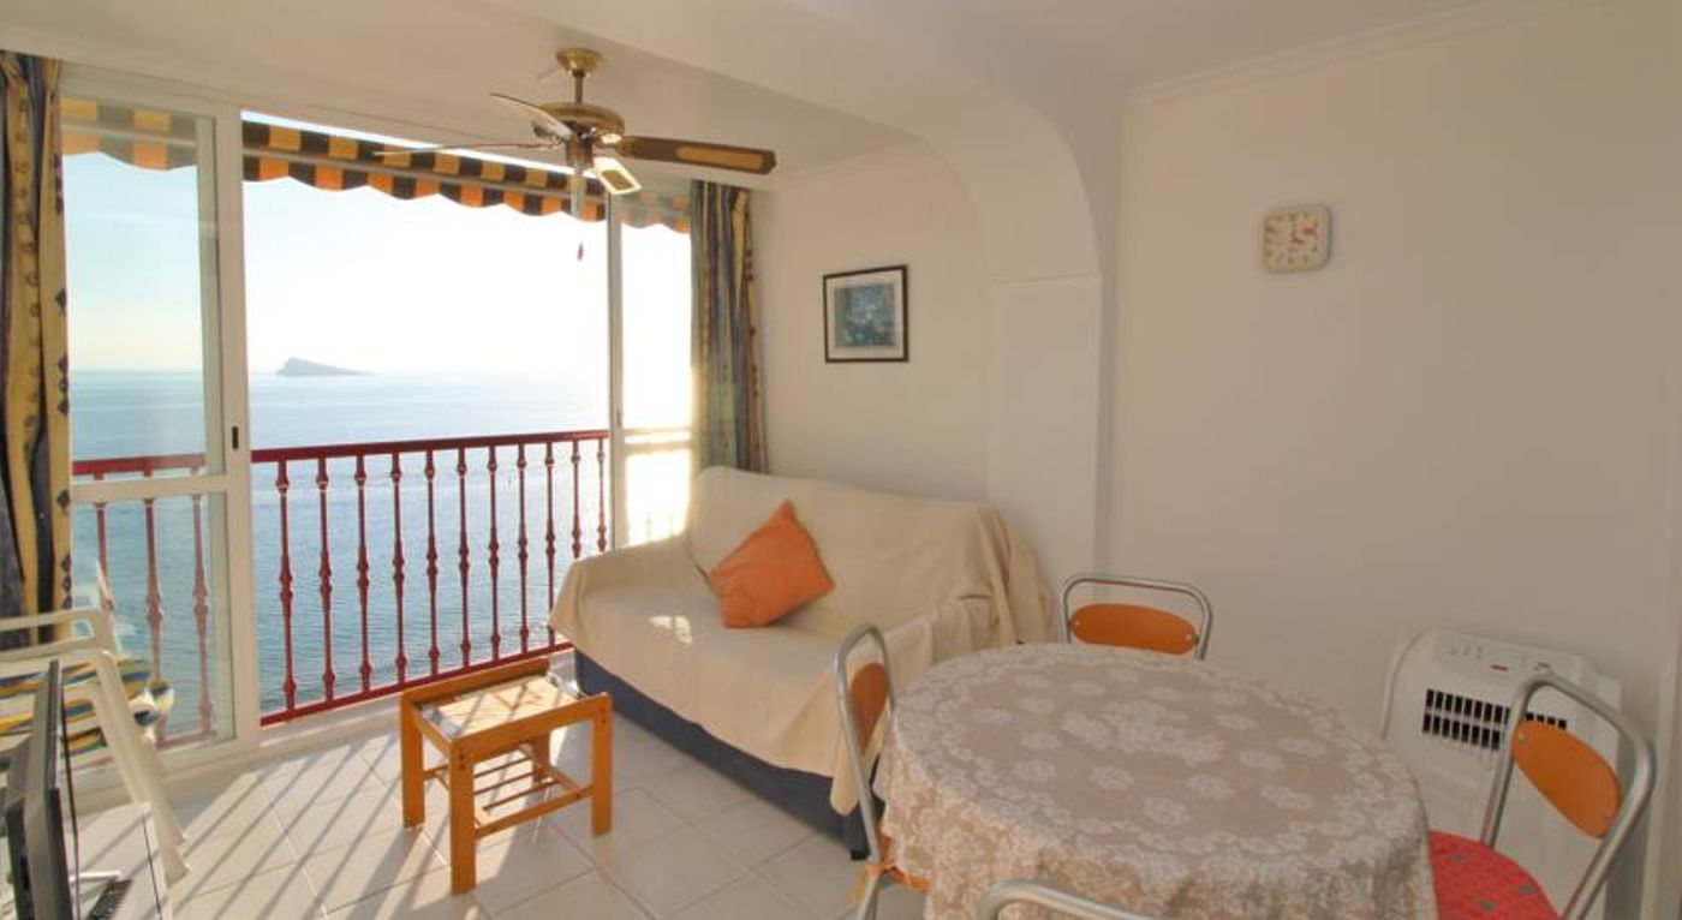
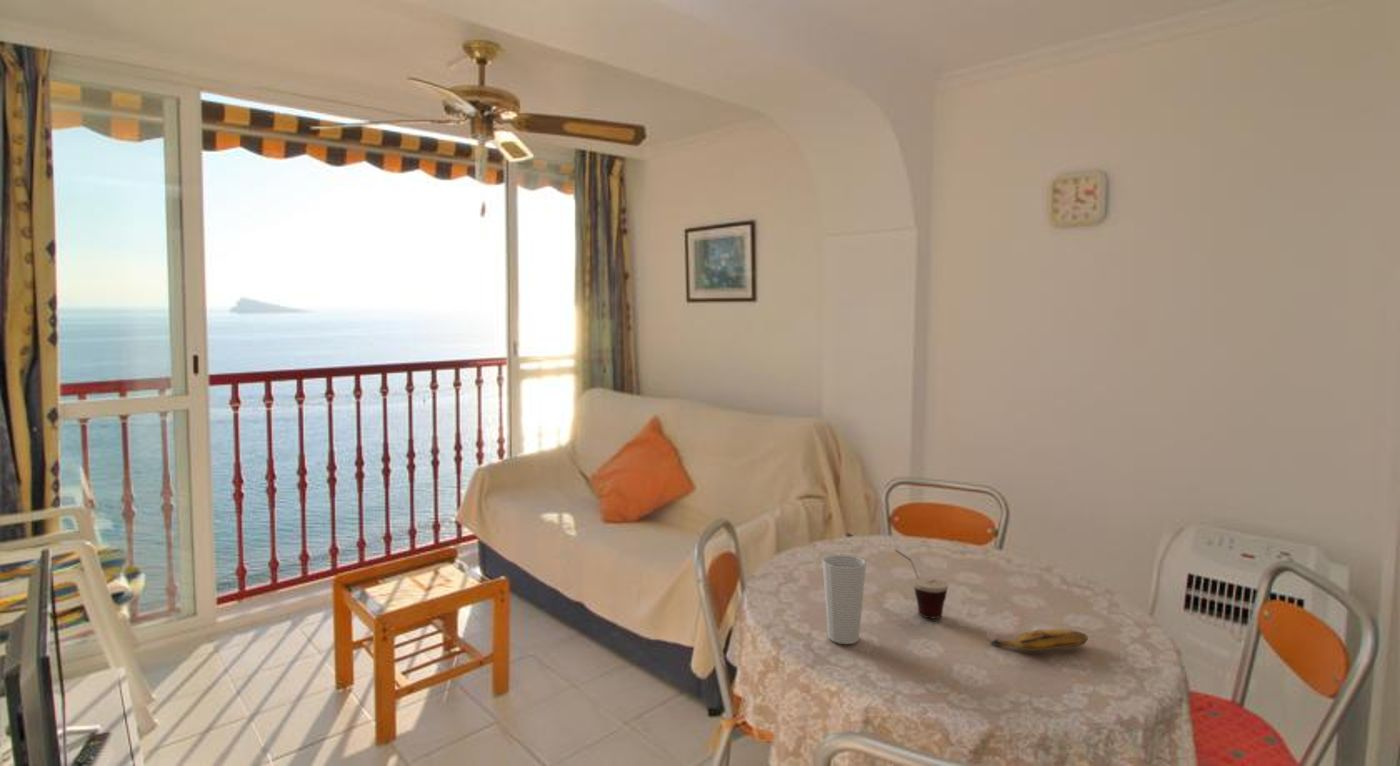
+ cup [822,554,867,645]
+ cup [894,548,949,619]
+ banana [989,628,1089,652]
